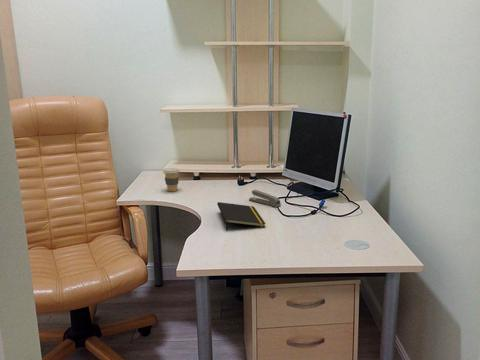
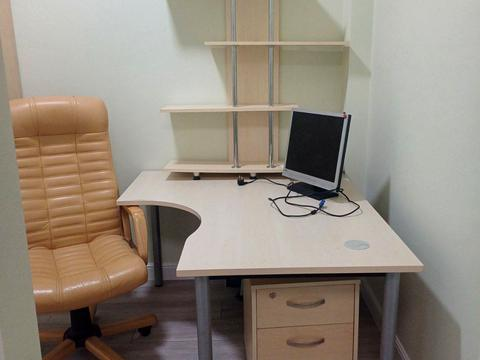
- coffee cup [162,167,180,192]
- notepad [216,201,267,232]
- stapler [248,189,282,208]
